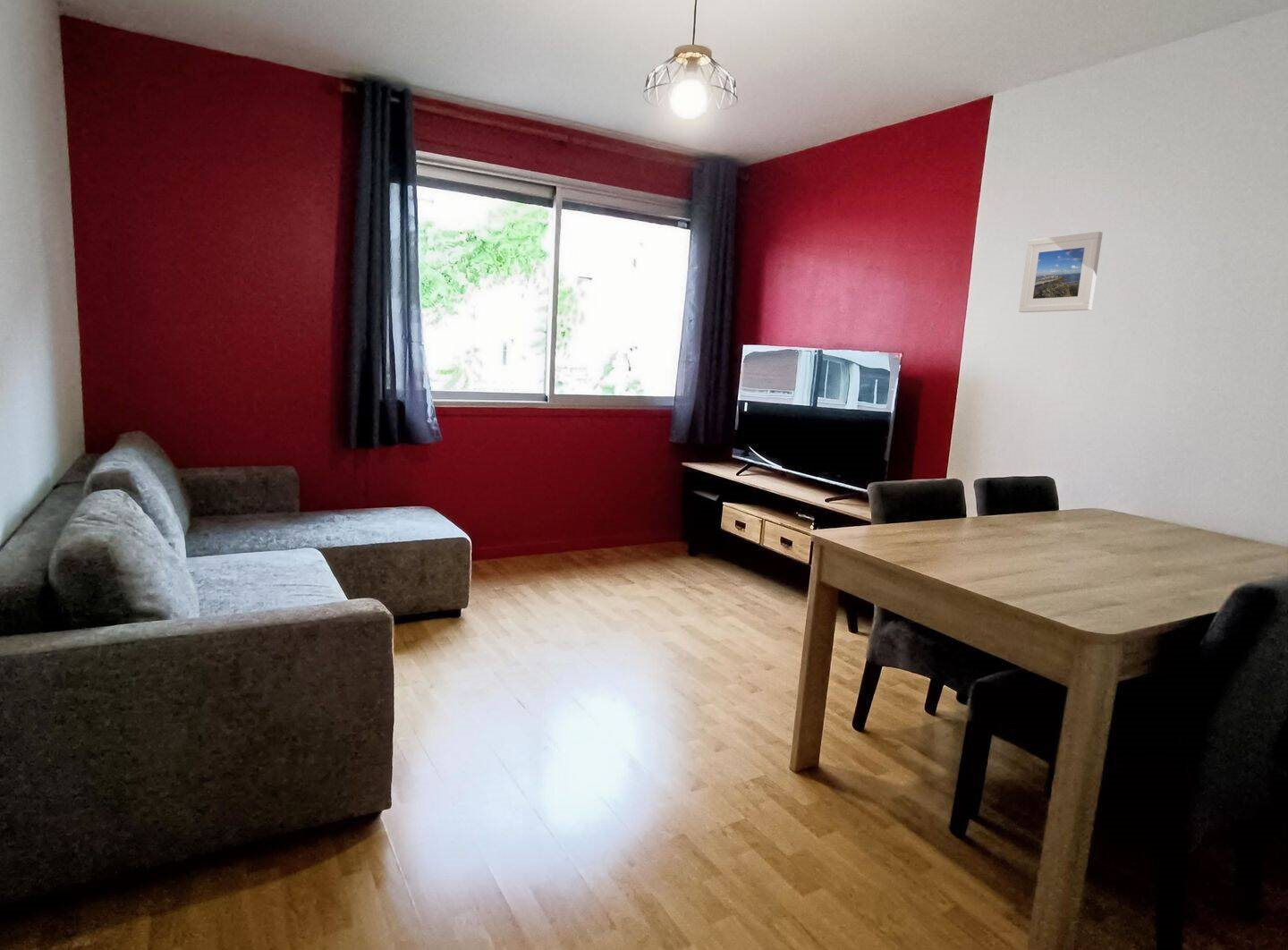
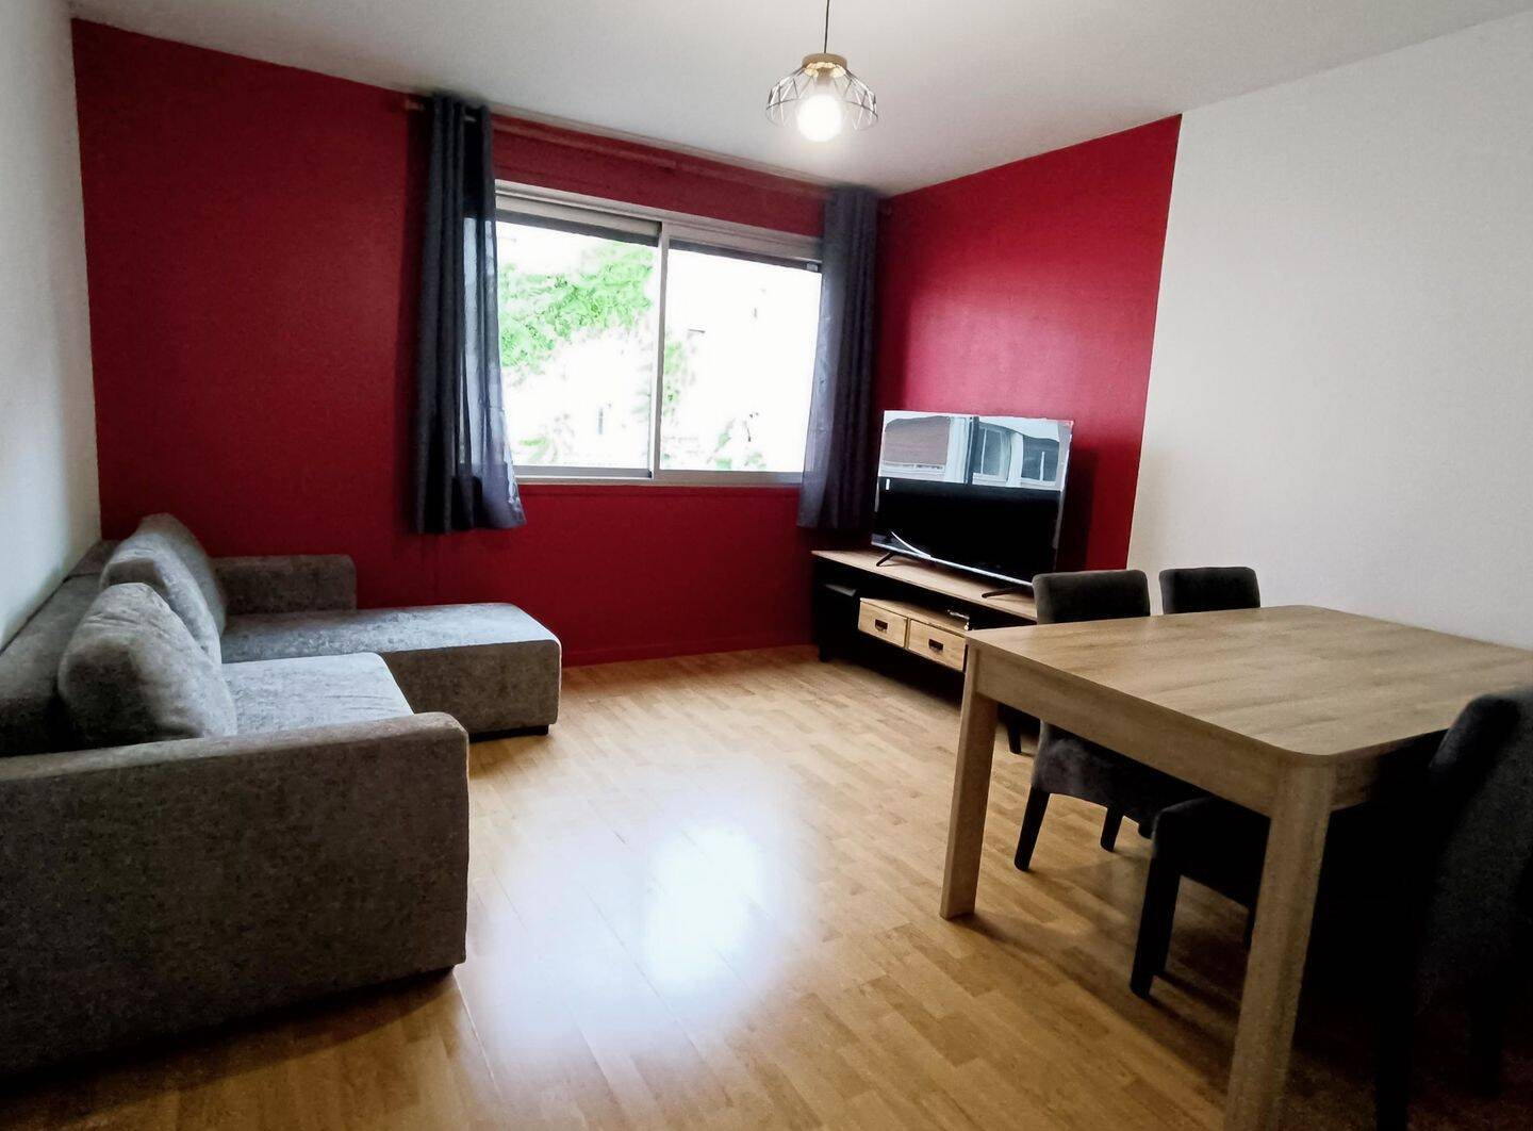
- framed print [1018,231,1103,313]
